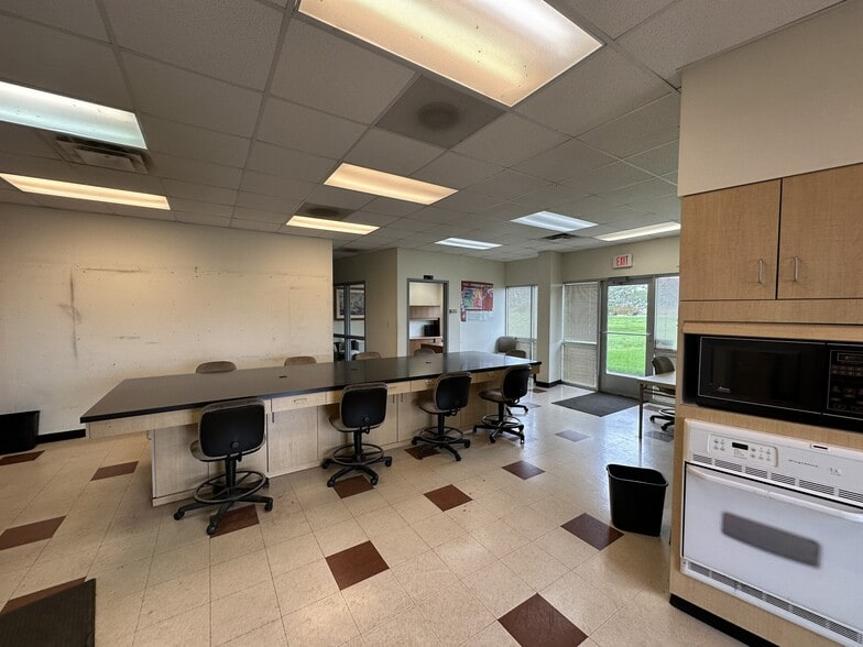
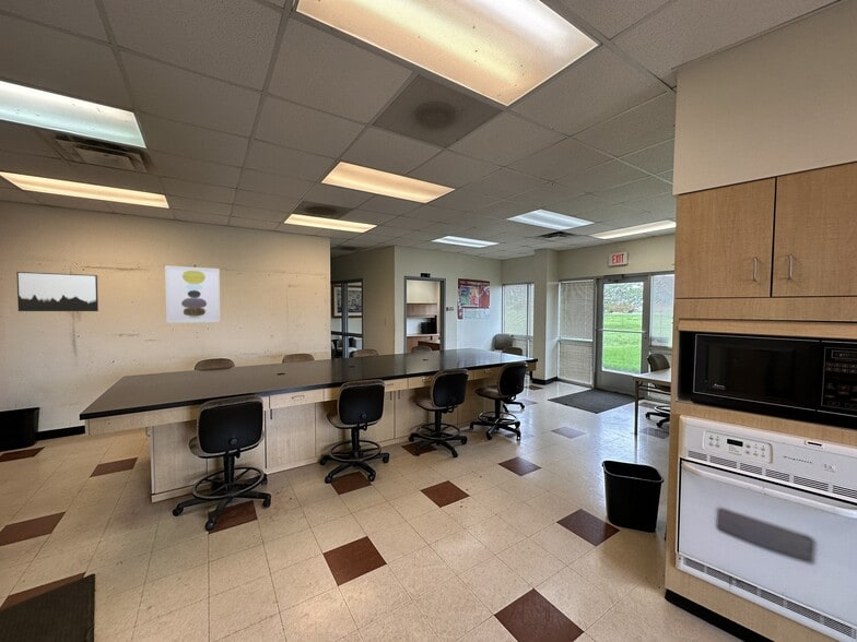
+ wall art [164,264,221,324]
+ wall art [15,271,99,312]
